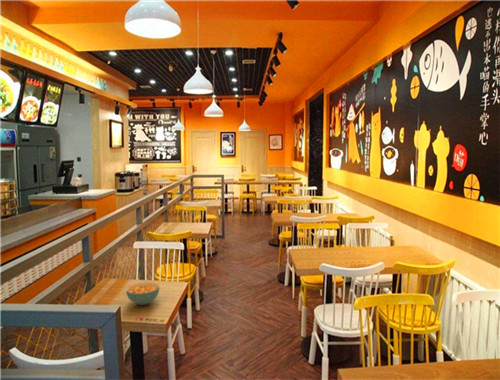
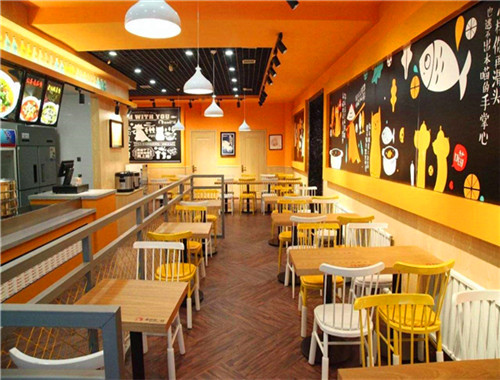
- cereal bowl [125,281,161,306]
